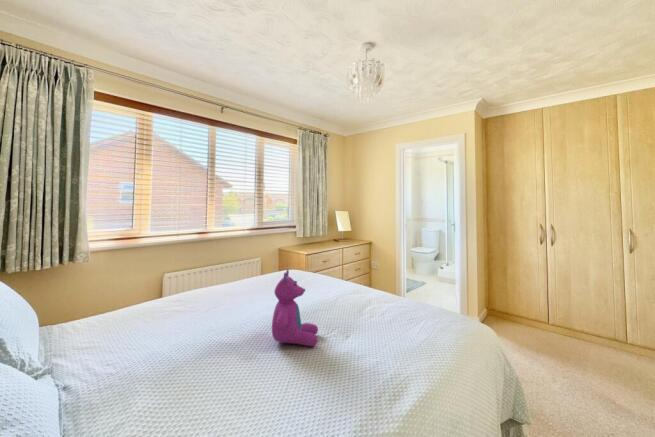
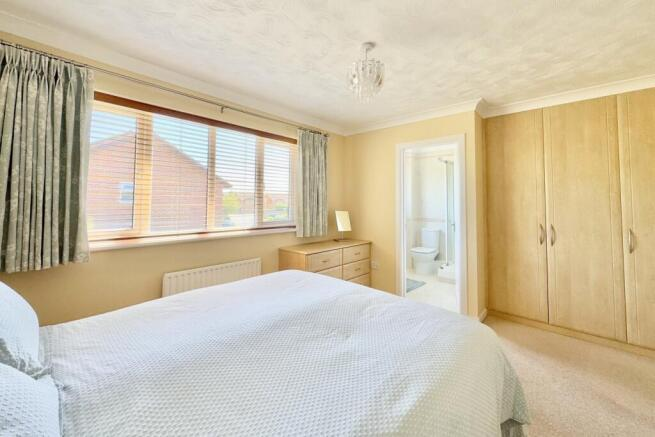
- stuffed bear [271,268,319,347]
